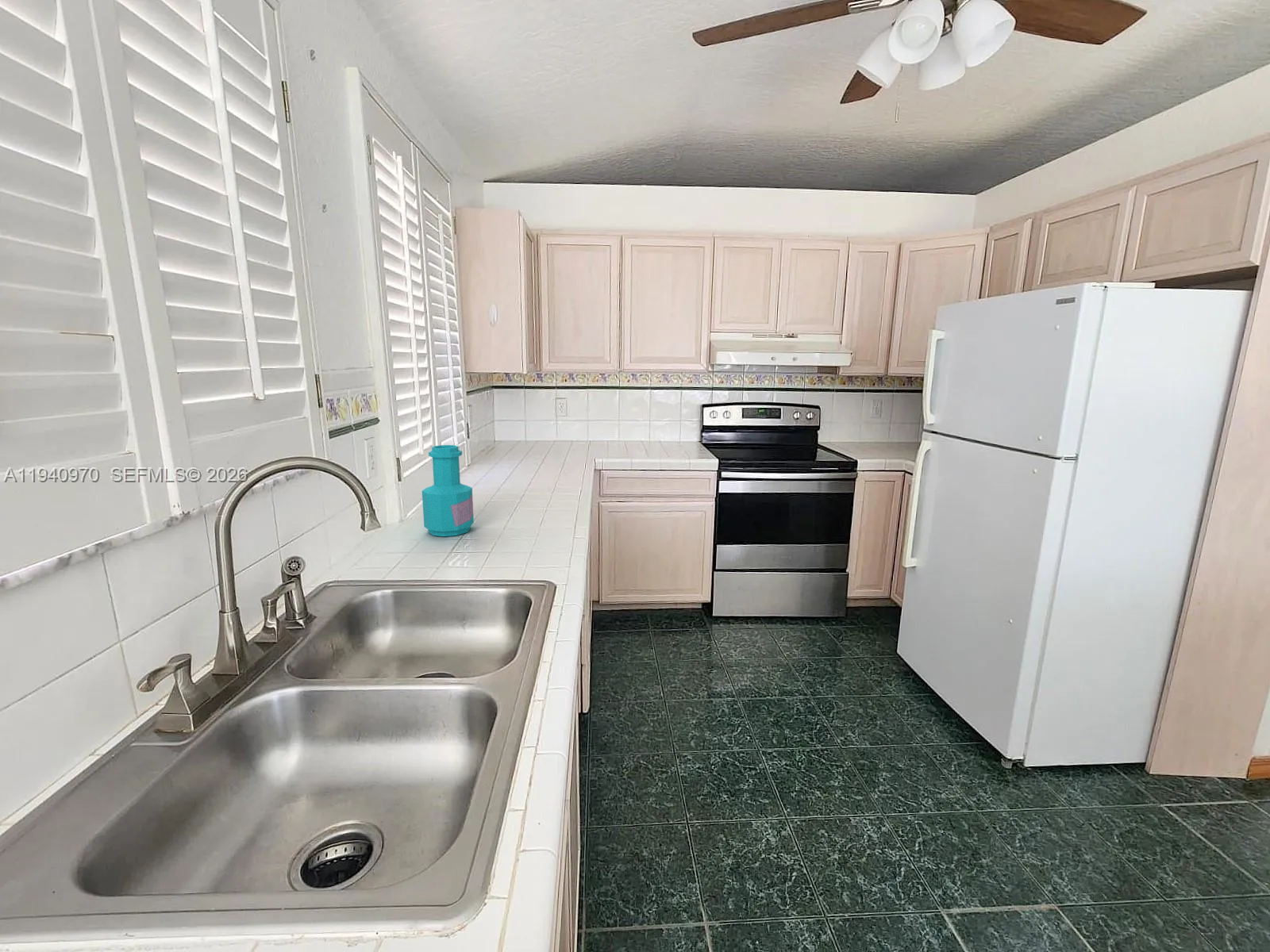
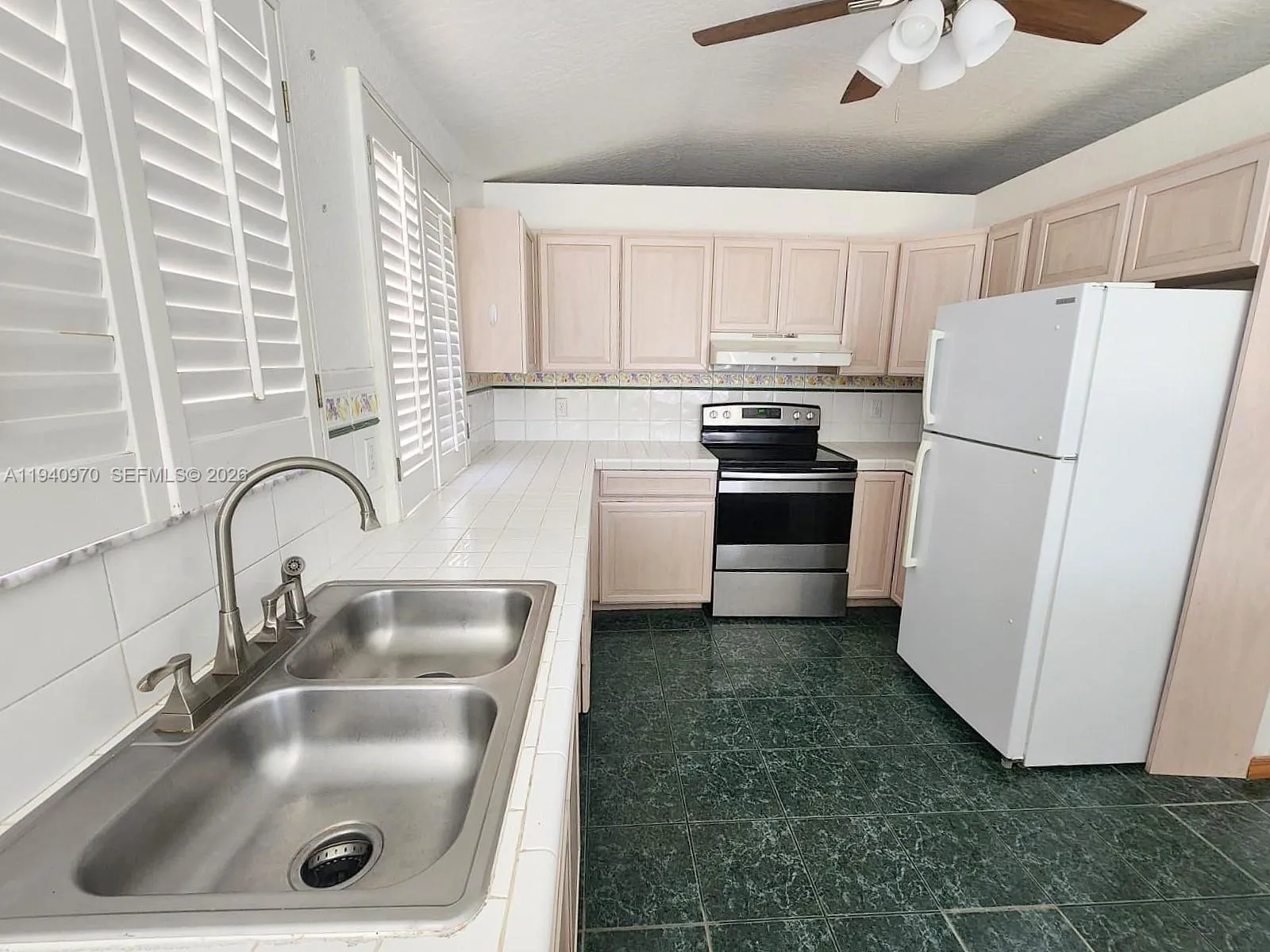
- bottle [421,444,475,537]
